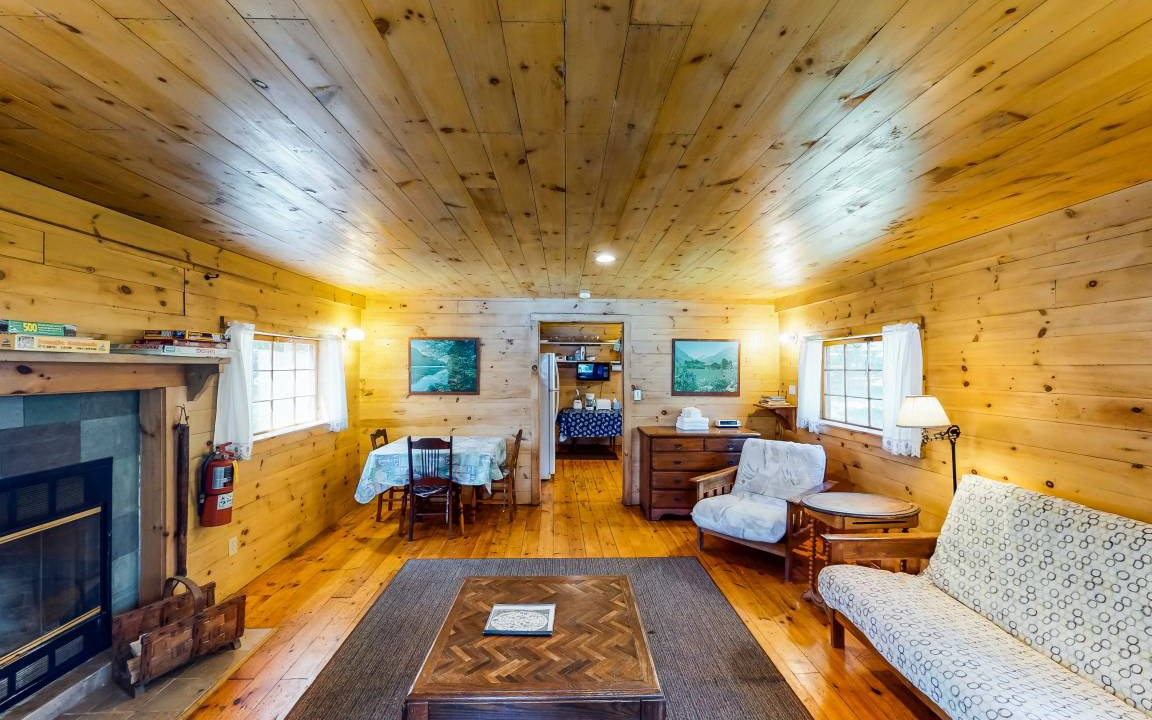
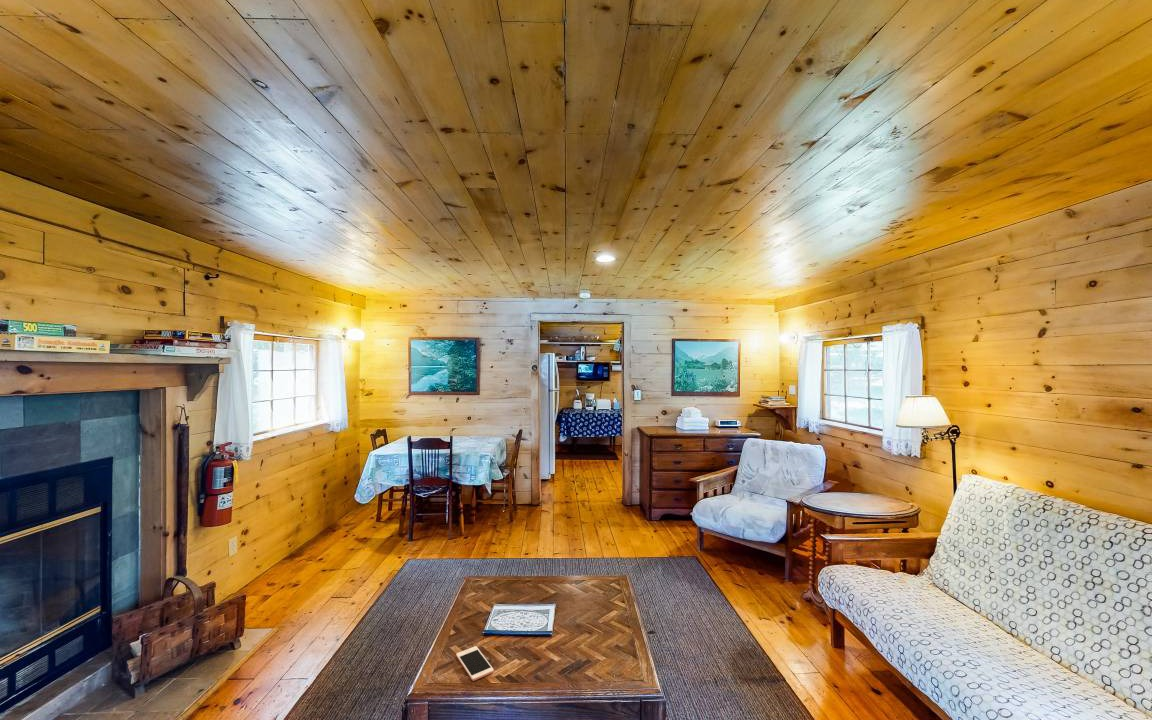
+ cell phone [455,645,495,682]
